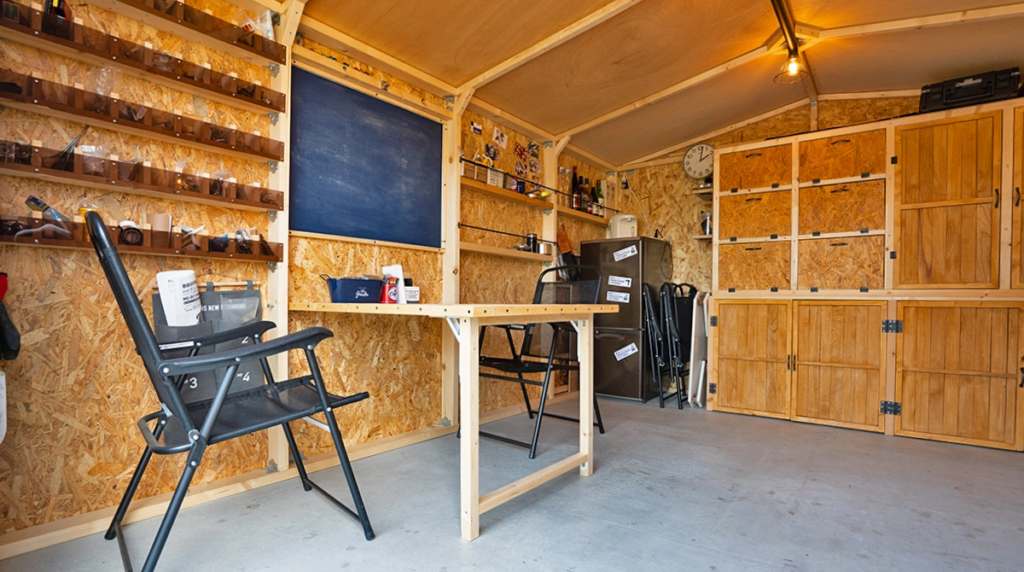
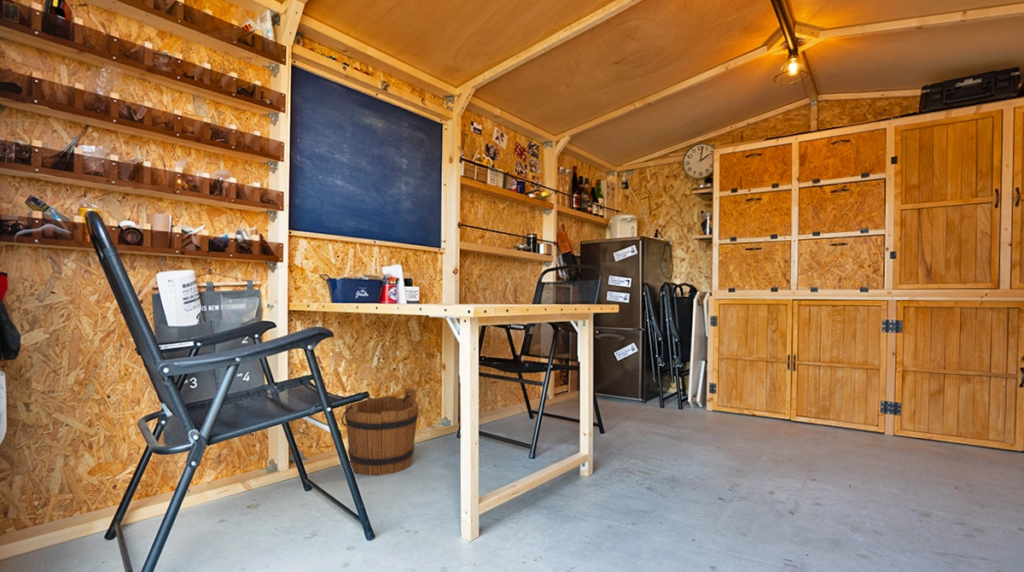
+ bucket [340,387,420,477]
